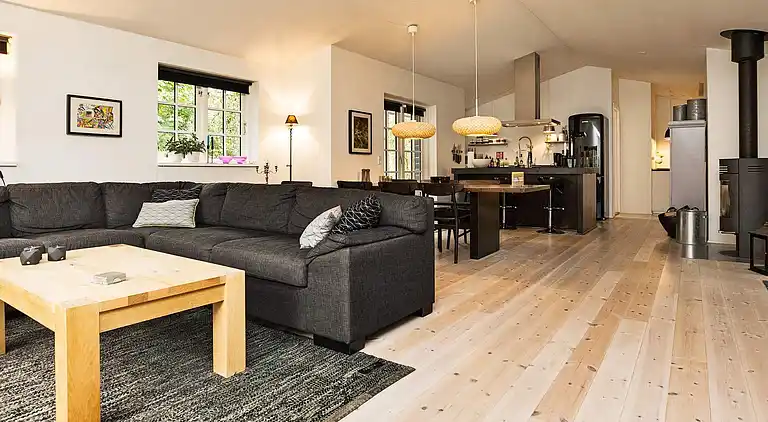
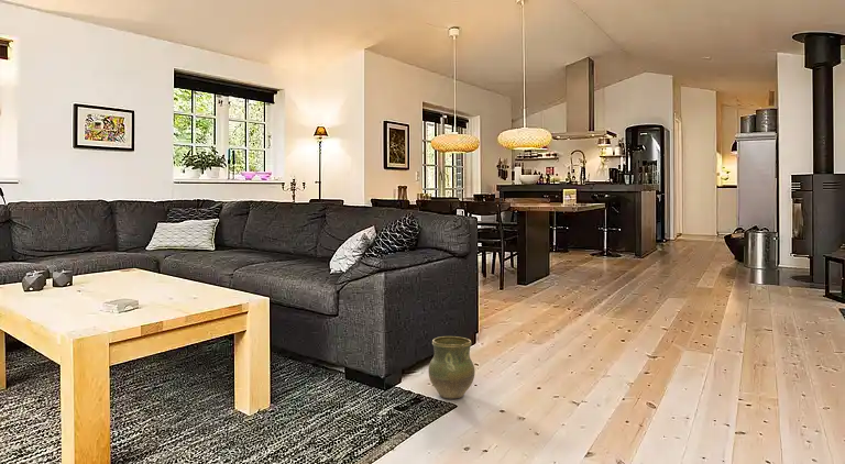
+ ceramic jug [427,335,476,400]
